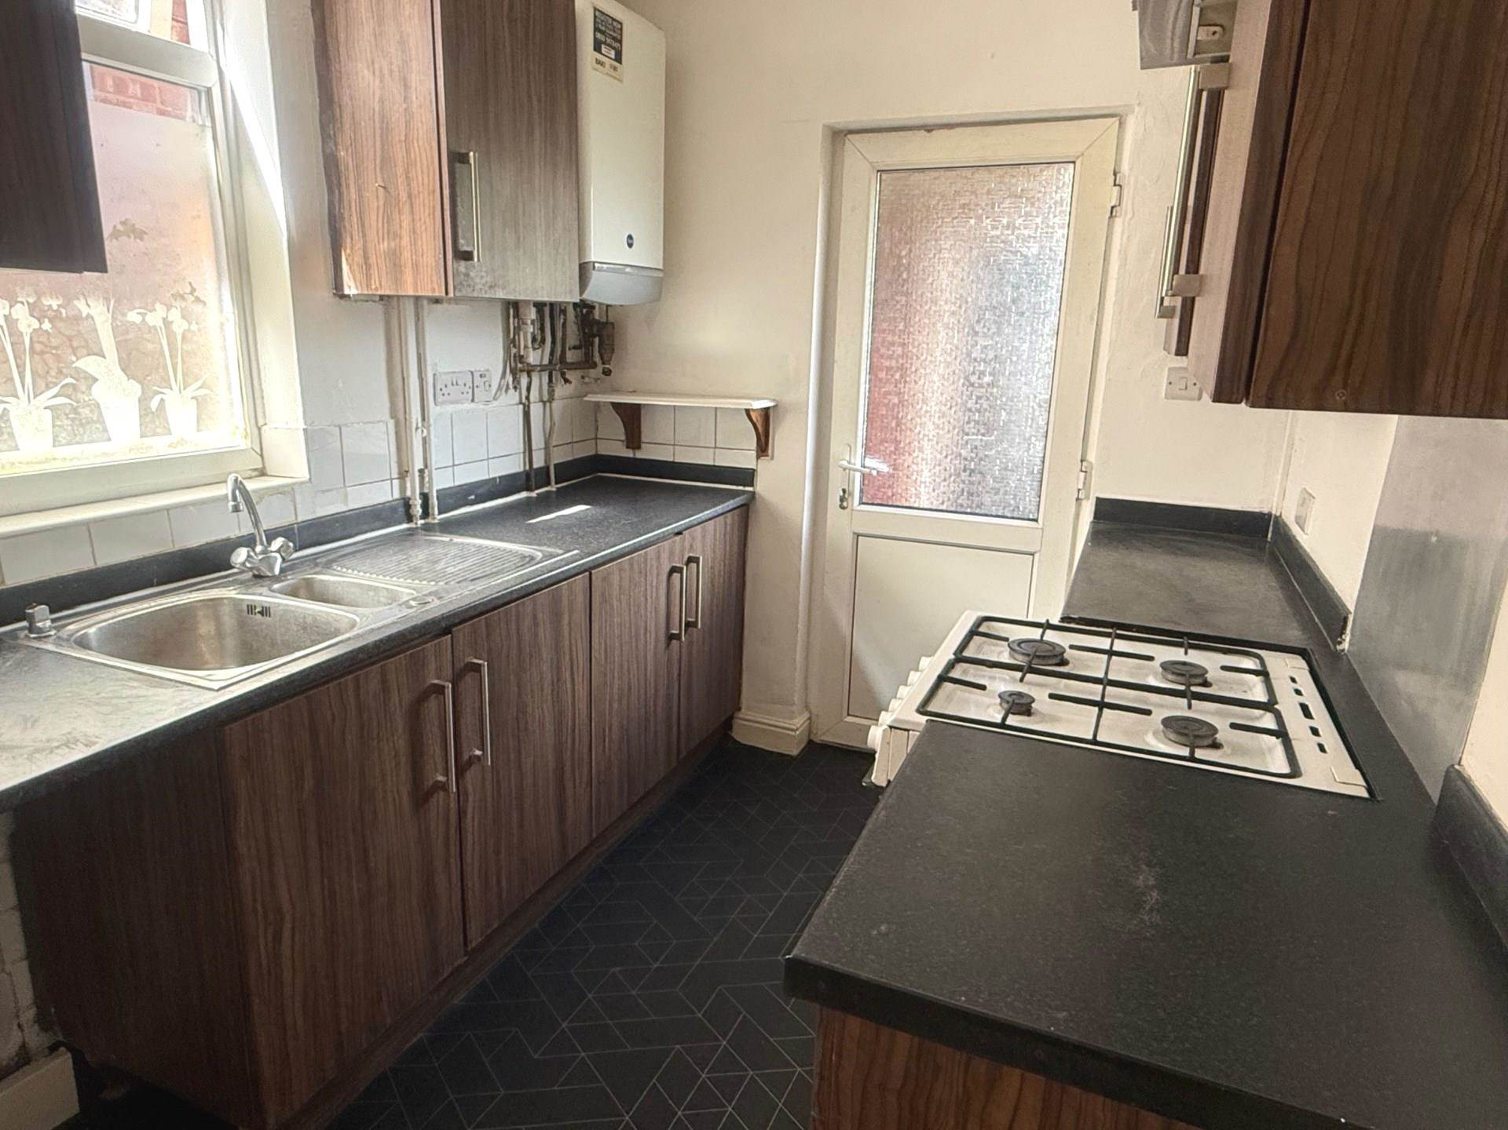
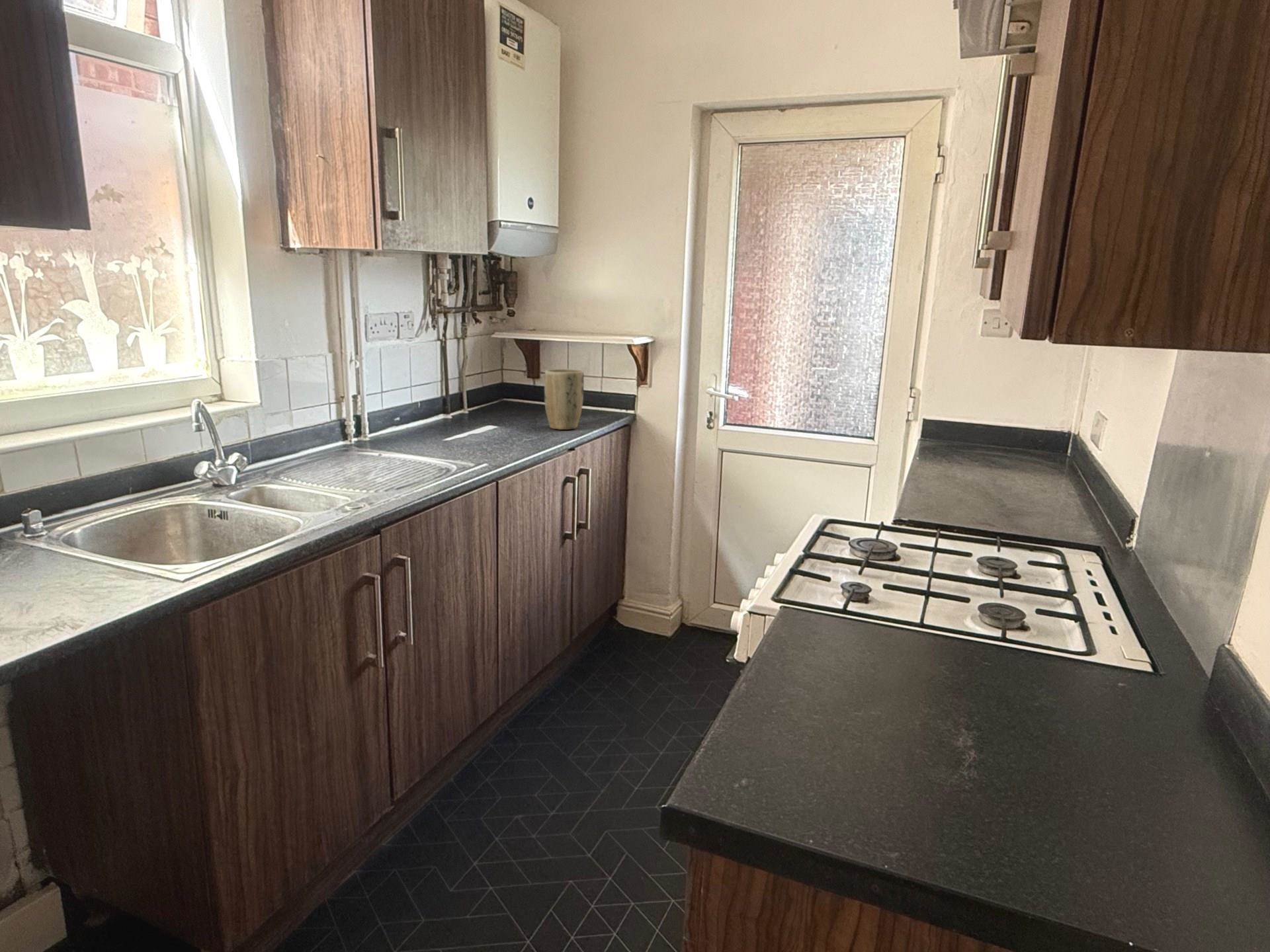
+ plant pot [544,368,585,430]
